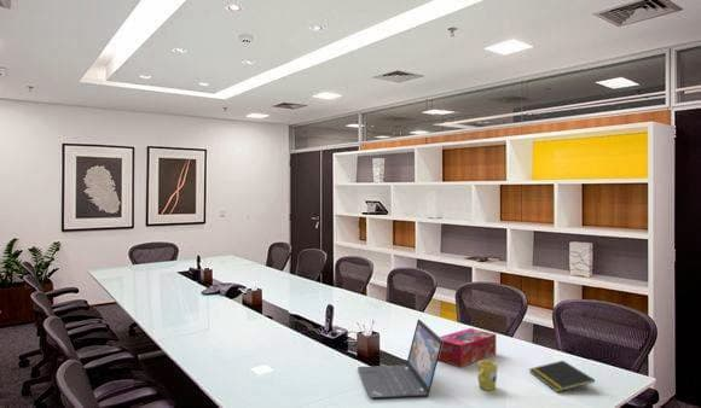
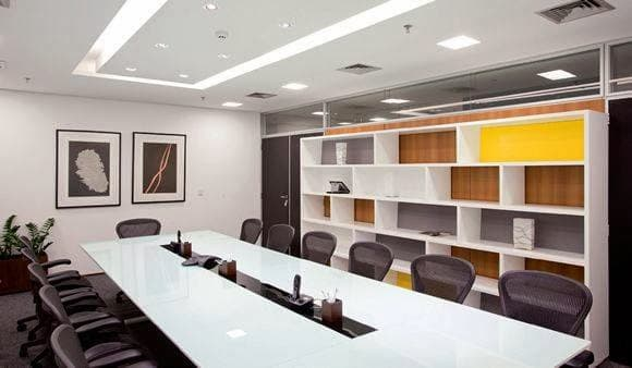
- laptop [357,317,442,401]
- notepad [528,360,596,392]
- mug [476,359,499,391]
- tissue box [438,327,497,368]
